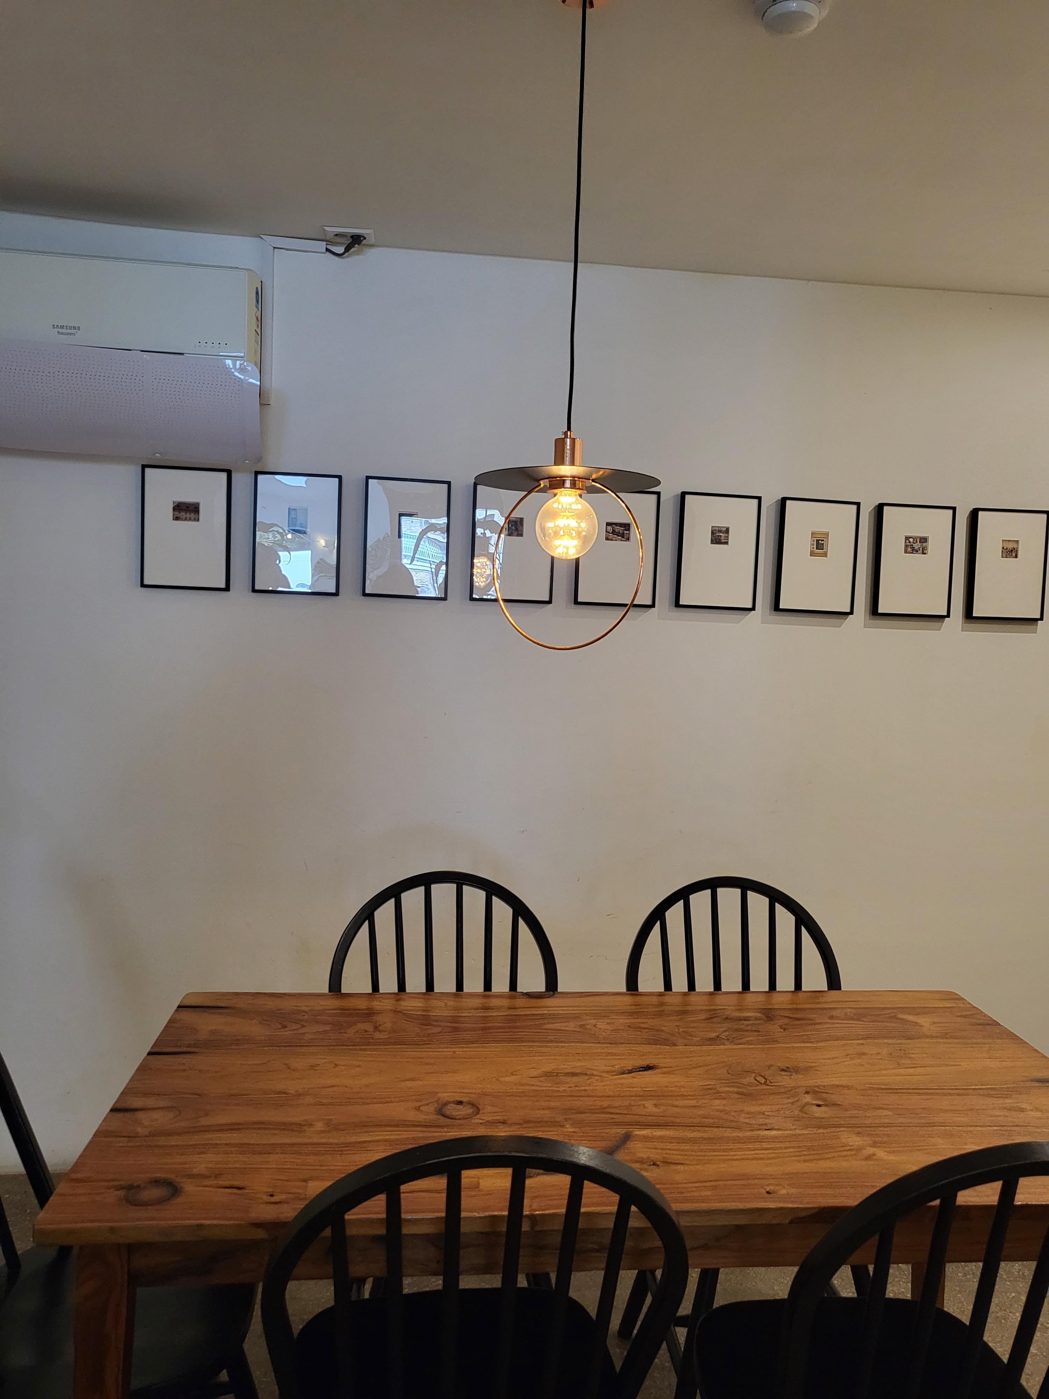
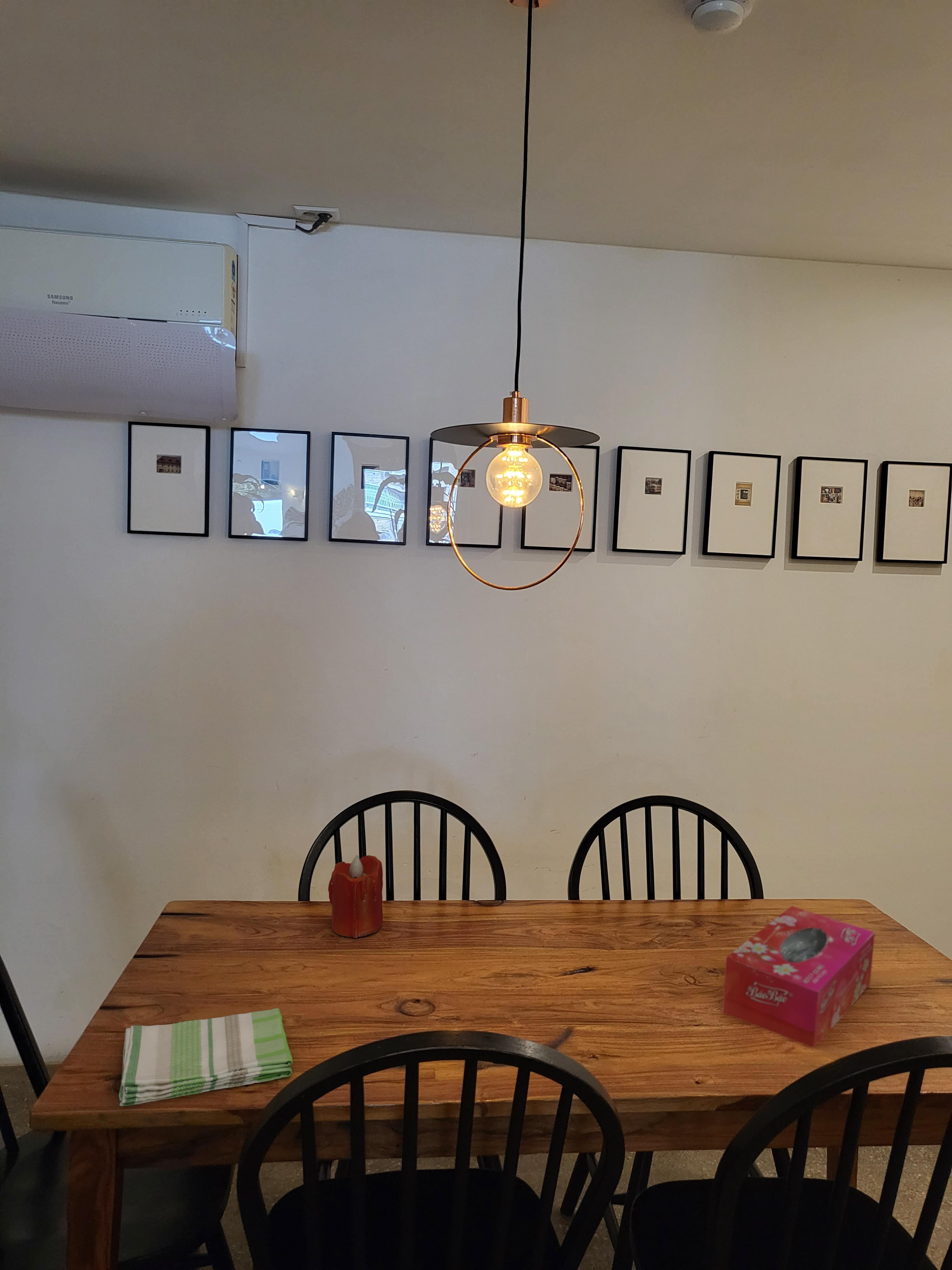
+ dish towel [119,1008,293,1106]
+ candle [328,855,383,939]
+ tissue box [722,906,875,1048]
